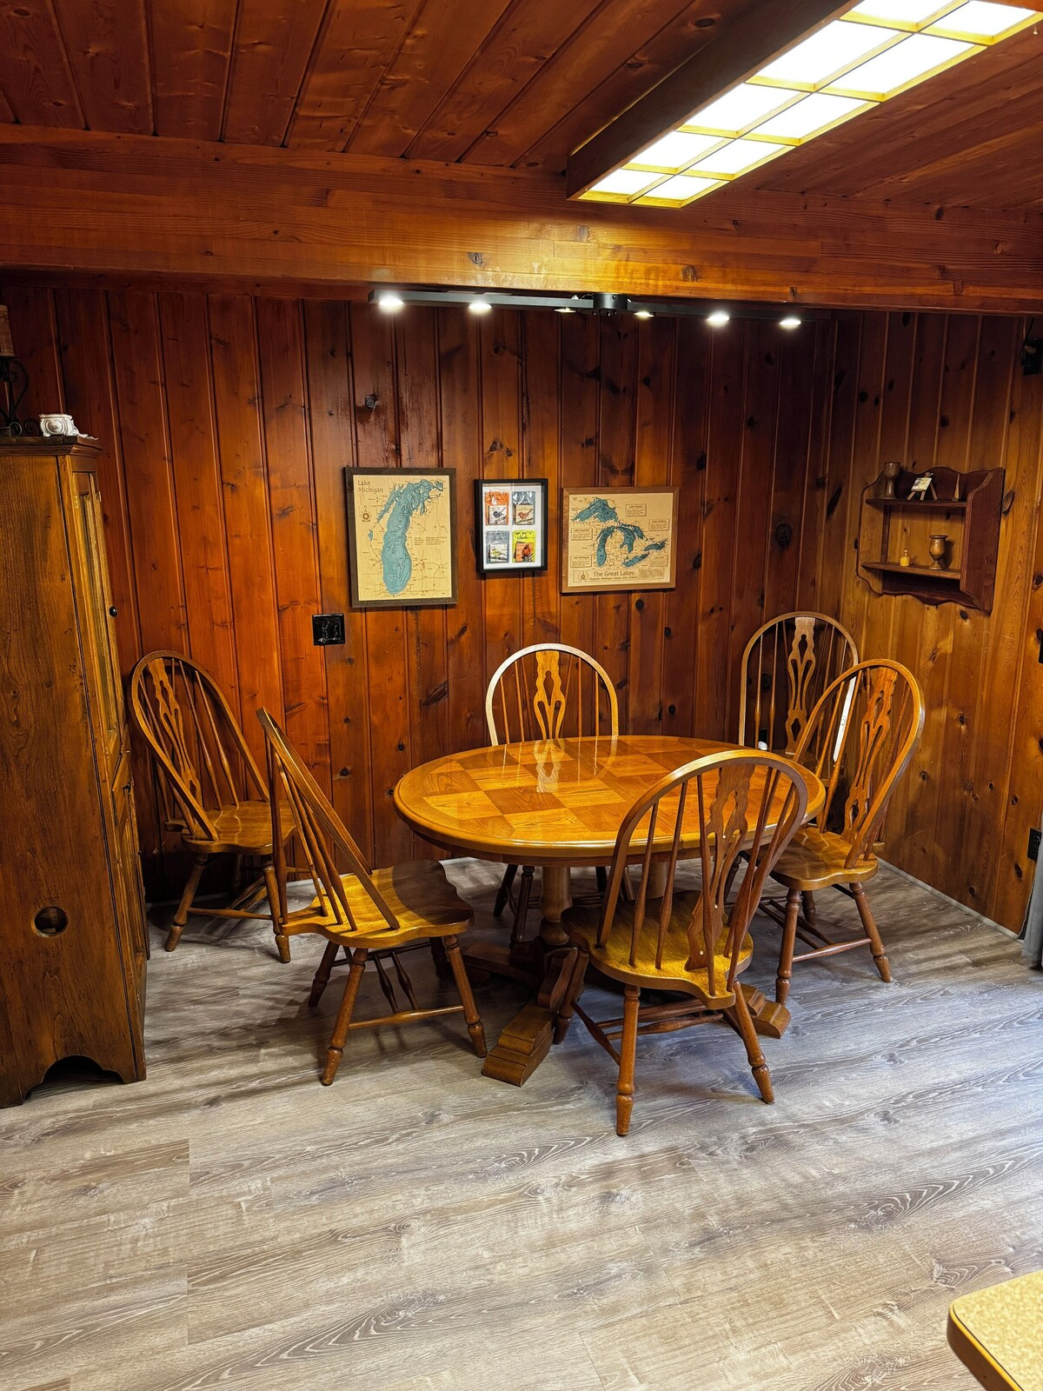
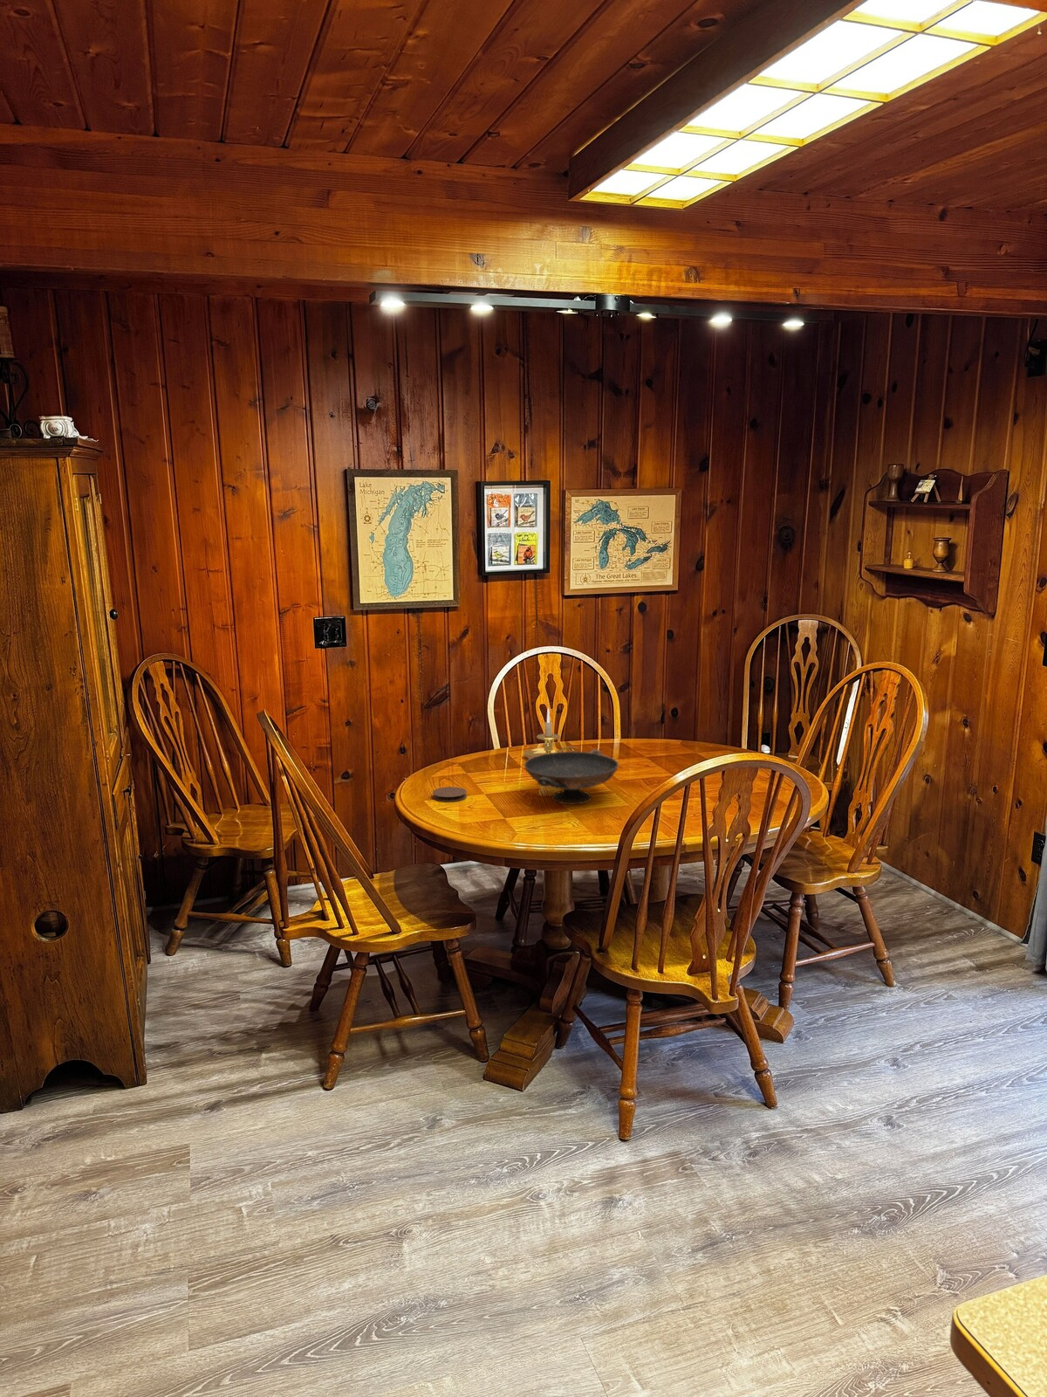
+ coaster [432,785,467,802]
+ candle holder [524,708,580,760]
+ decorative bowl [524,748,619,806]
